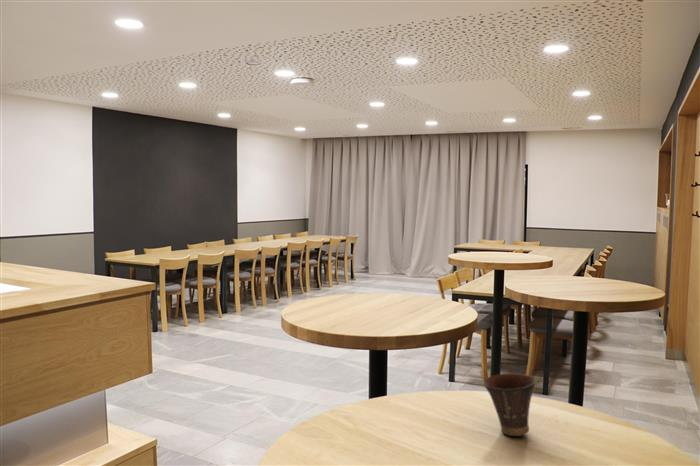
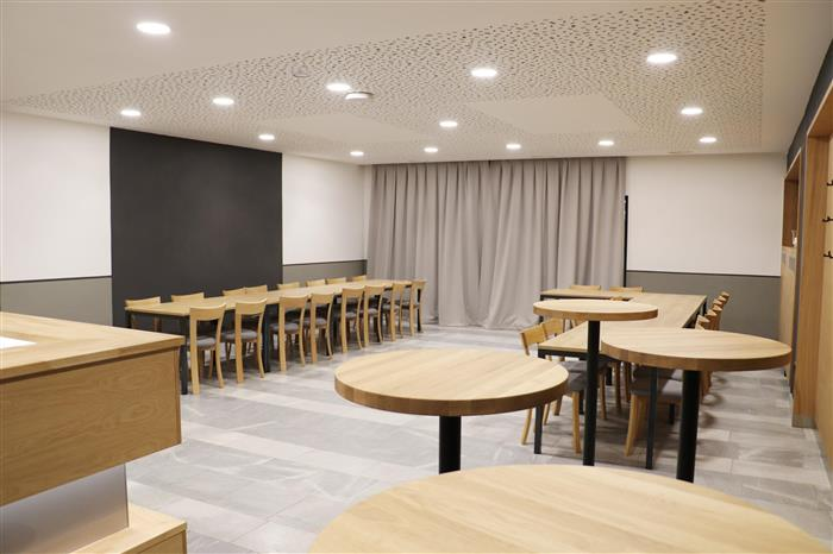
- cup [483,372,536,437]
